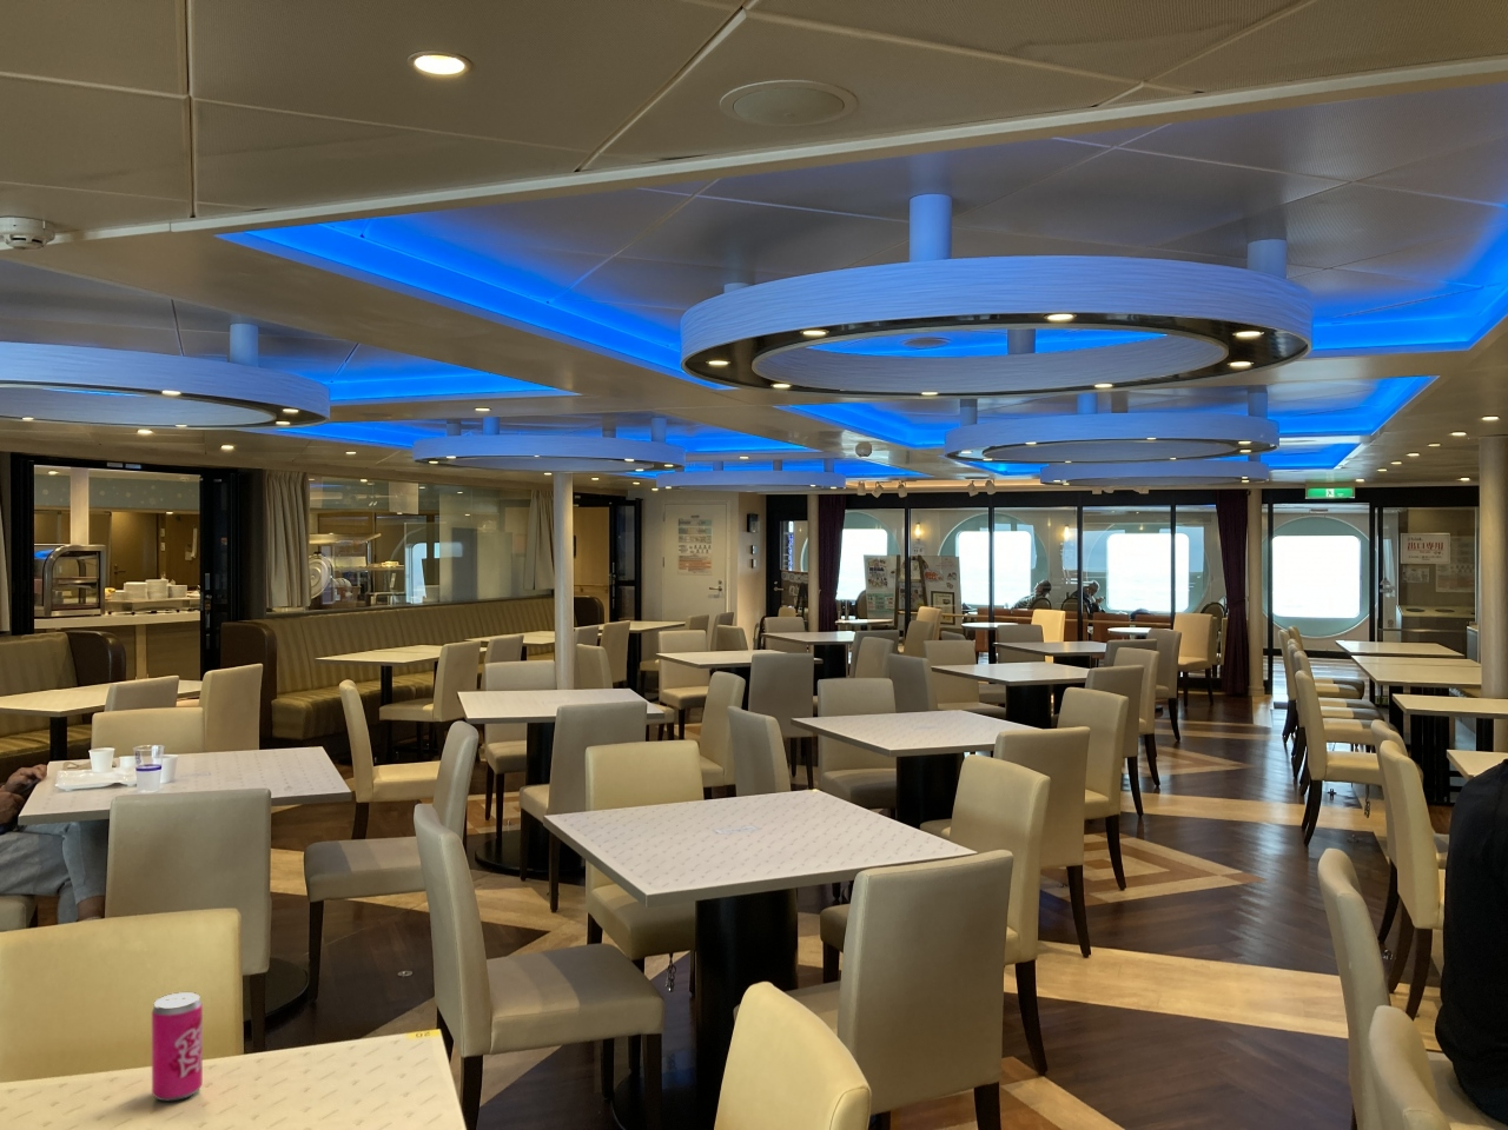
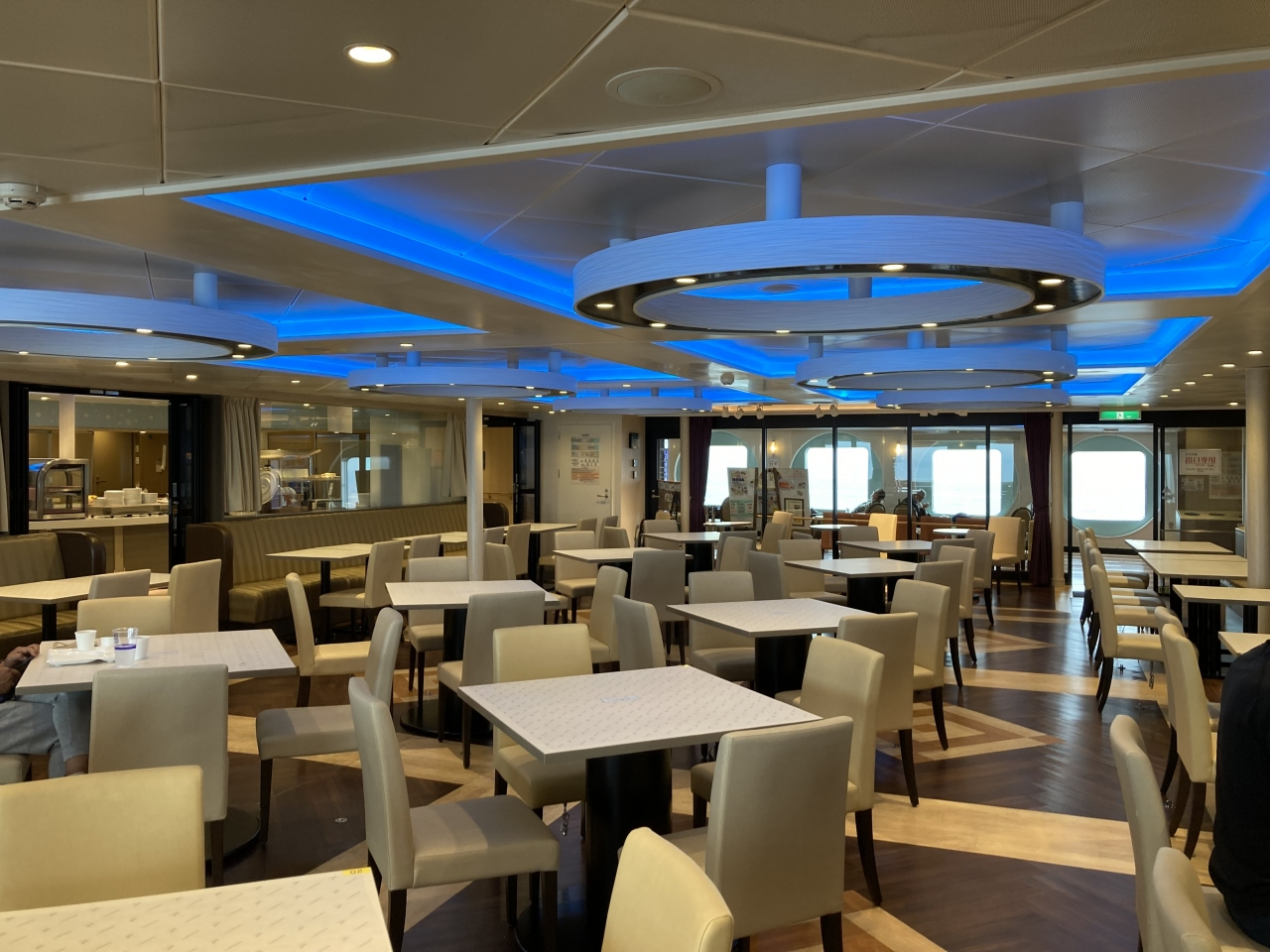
- beverage can [151,991,204,1102]
